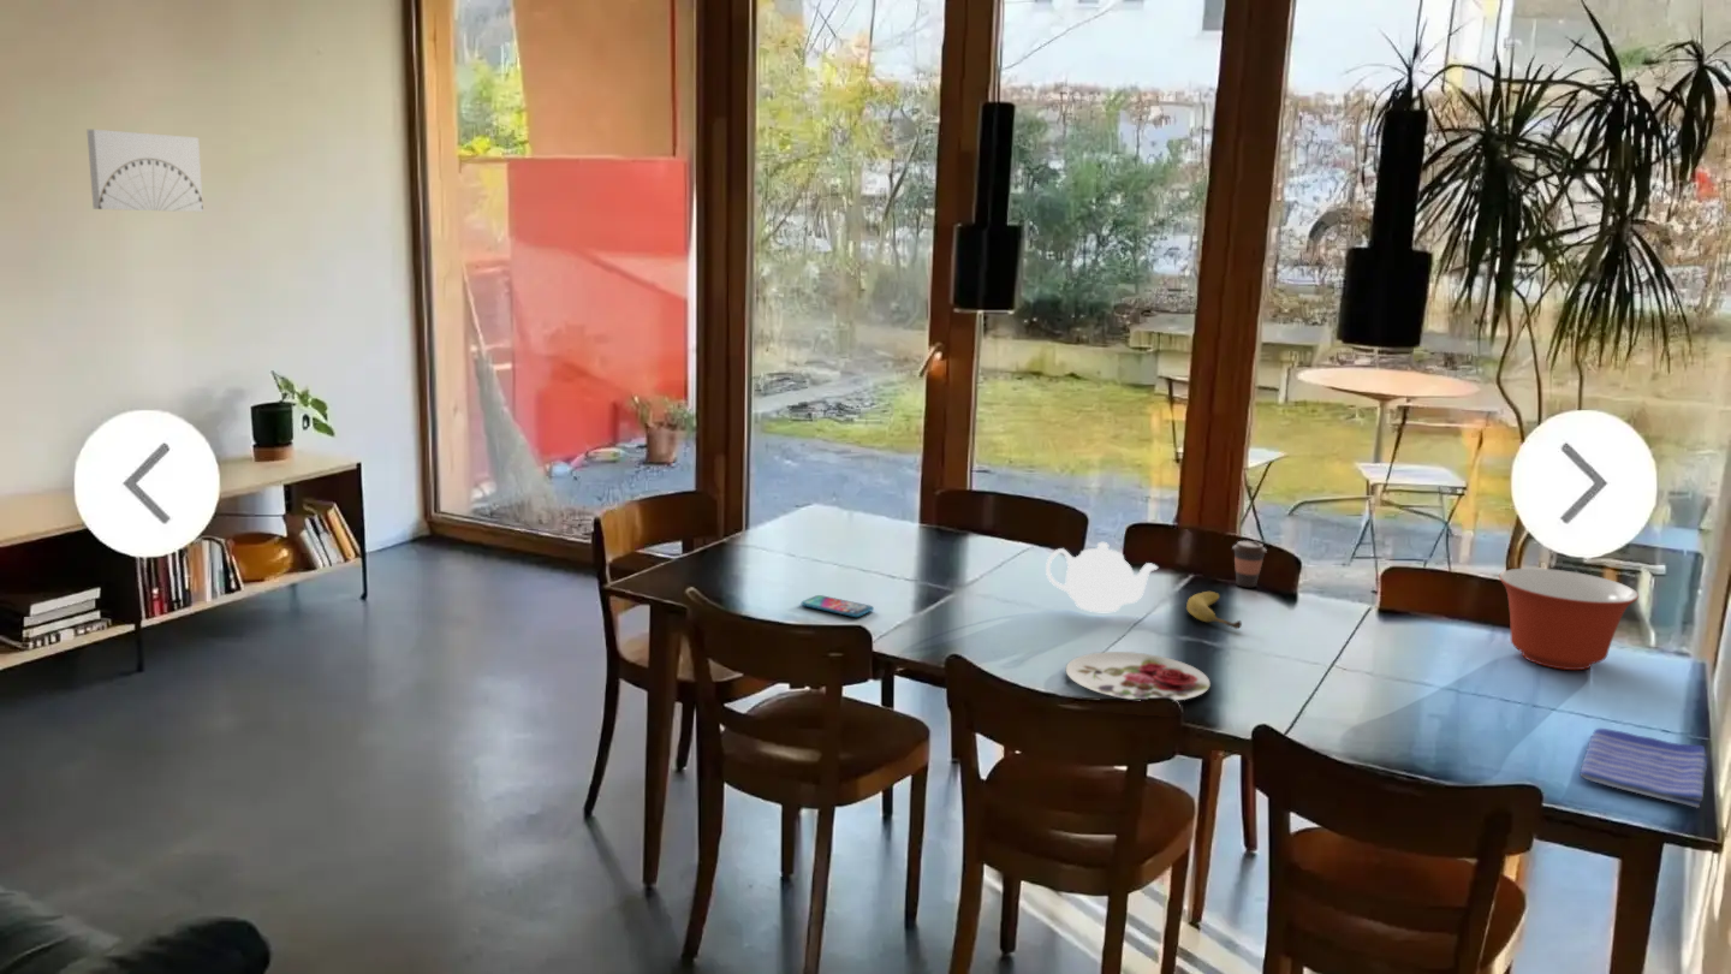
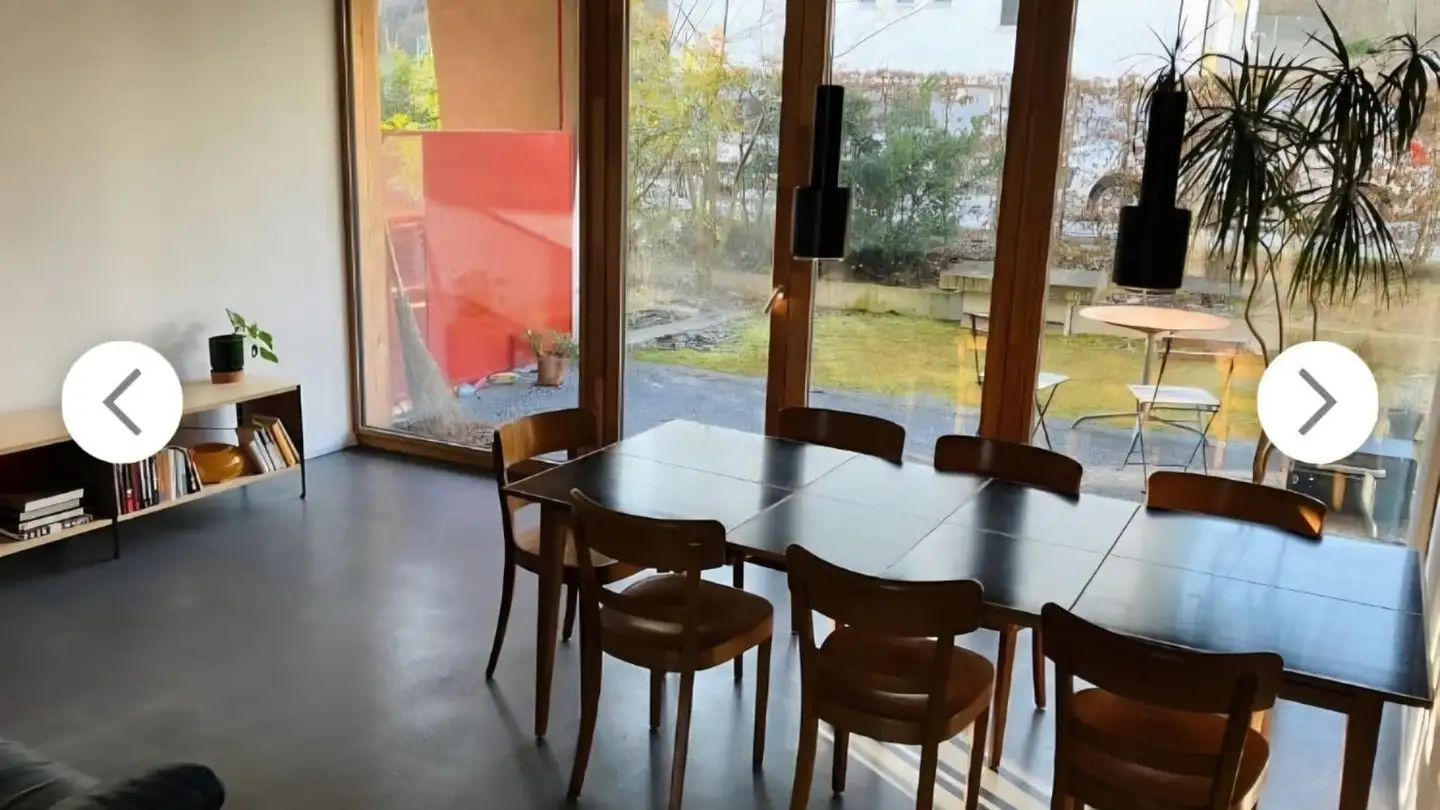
- plate [1065,651,1212,701]
- coffee cup [1231,540,1268,588]
- dish towel [1578,727,1708,809]
- wall art [85,129,204,213]
- smartphone [801,594,875,618]
- mixing bowl [1498,568,1640,671]
- fruit [1185,590,1243,630]
- teapot [1045,541,1160,613]
